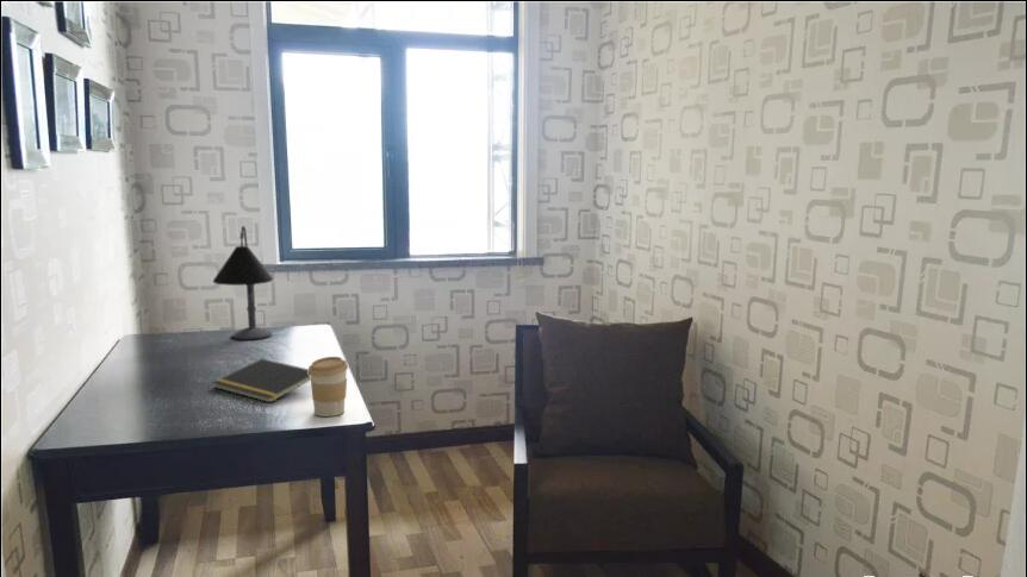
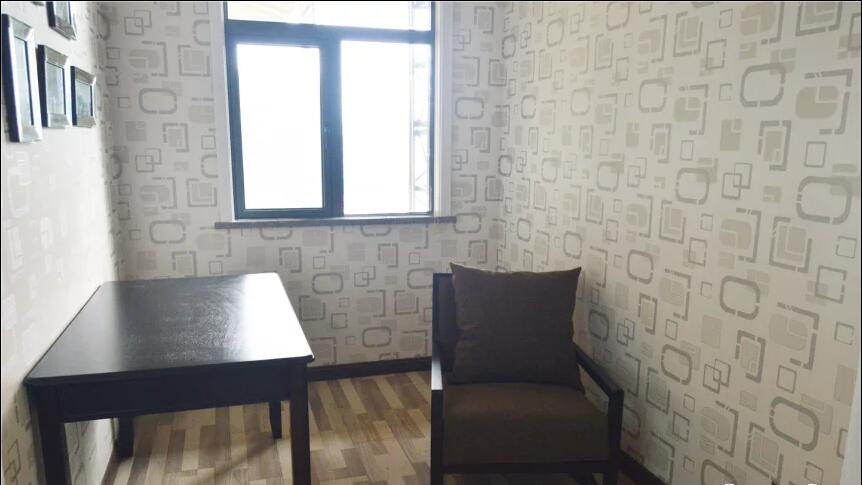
- notepad [212,358,311,404]
- coffee cup [307,356,349,418]
- desk lamp [212,225,274,341]
